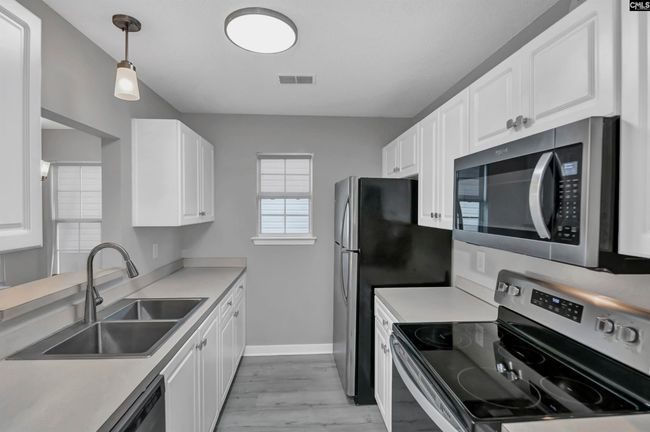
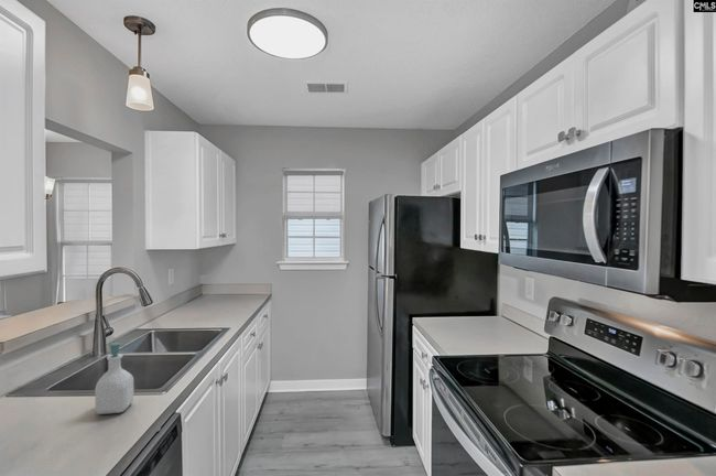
+ soap bottle [94,342,134,415]
